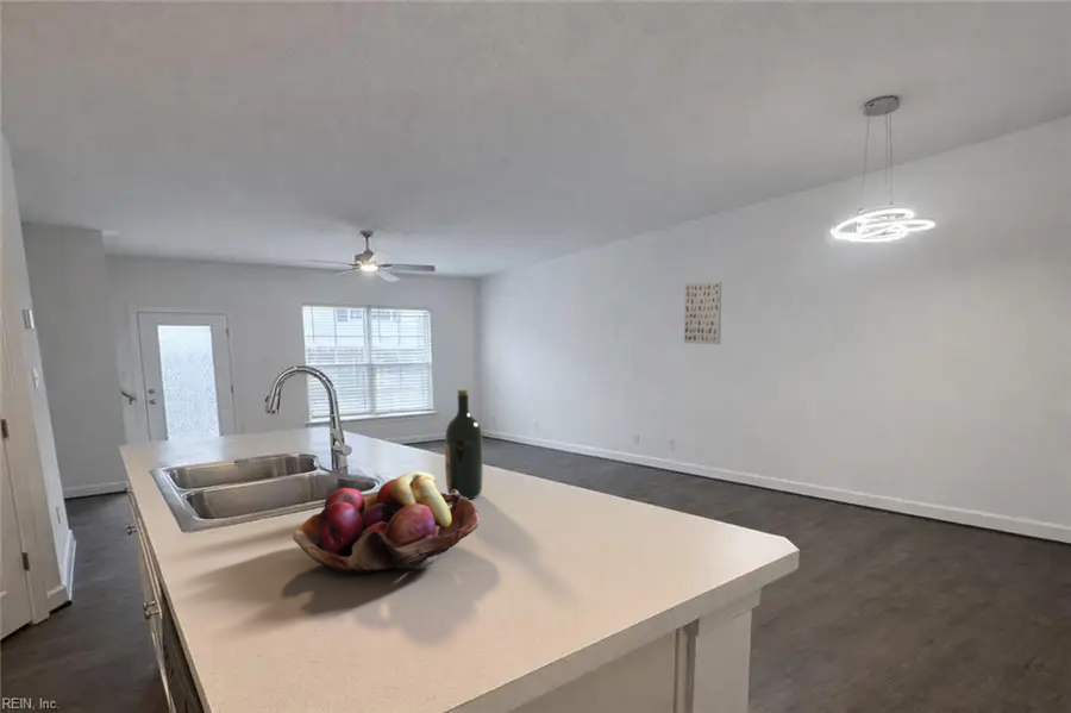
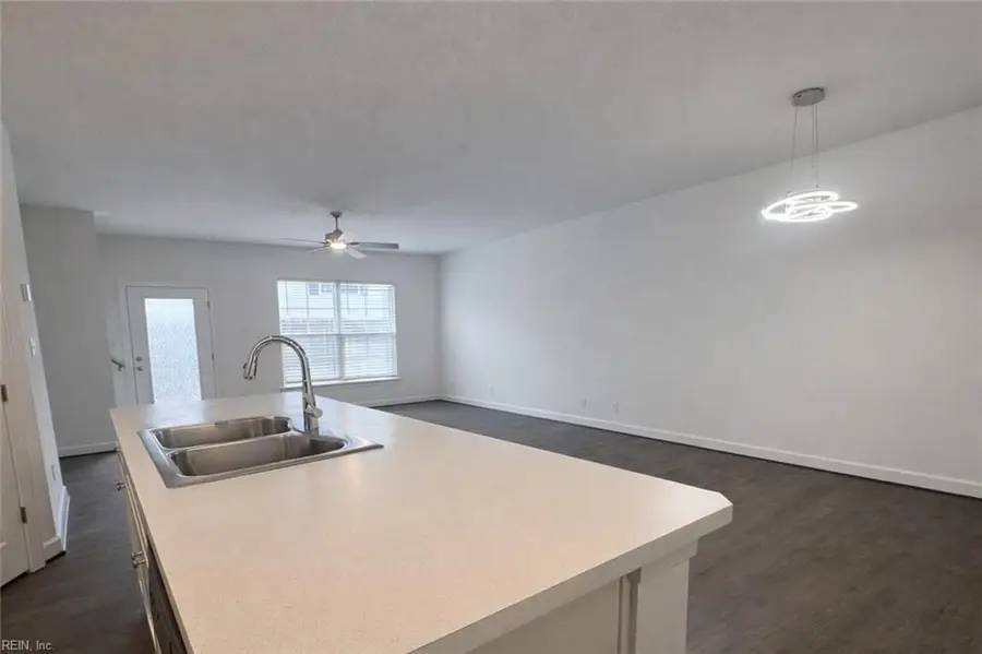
- wine bottle [444,388,484,501]
- wall art [683,281,722,345]
- fruit basket [292,470,481,575]
